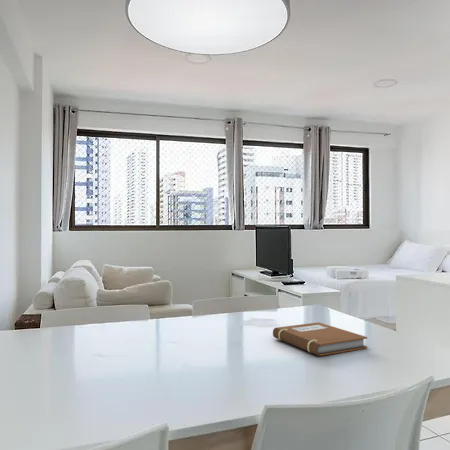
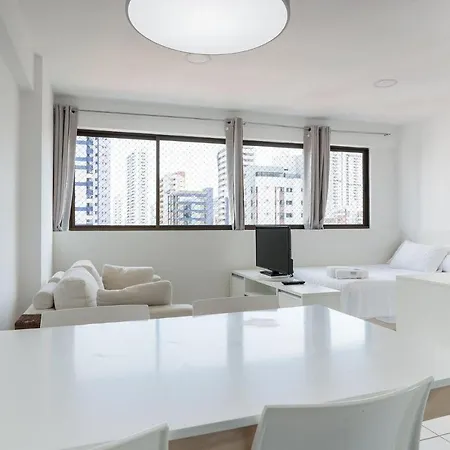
- notebook [272,321,368,357]
